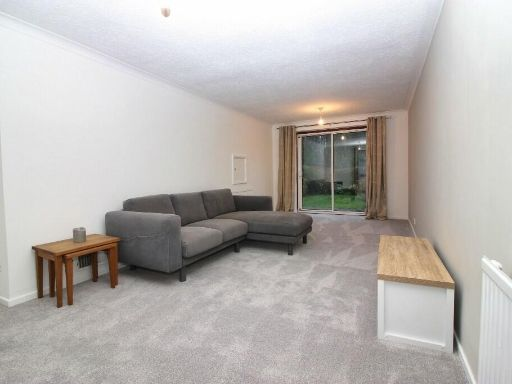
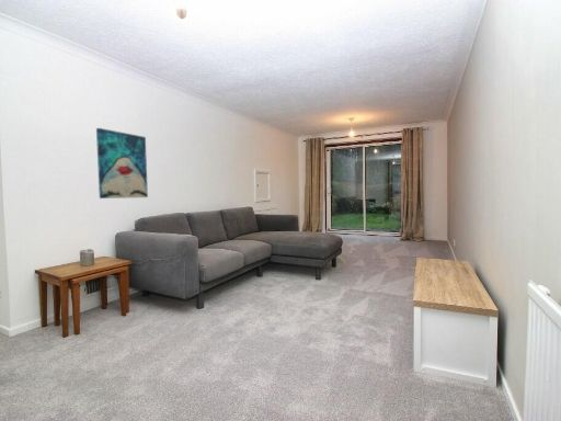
+ wall art [95,127,149,200]
